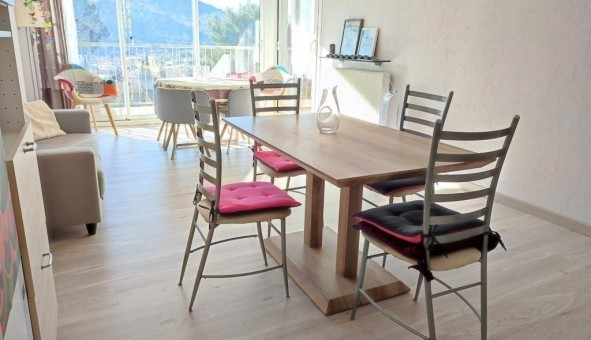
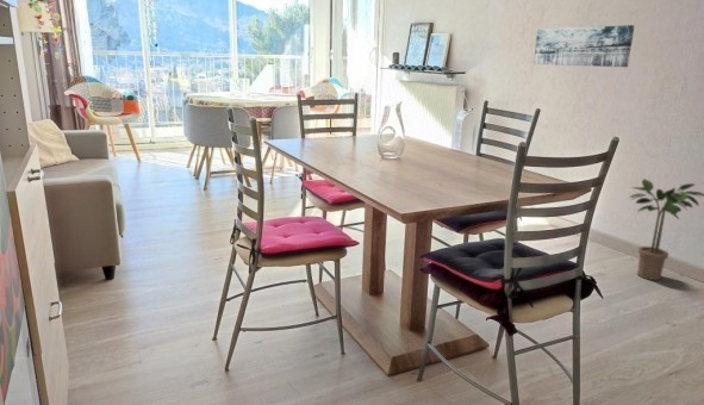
+ potted plant [629,179,704,281]
+ wall art [532,24,636,68]
